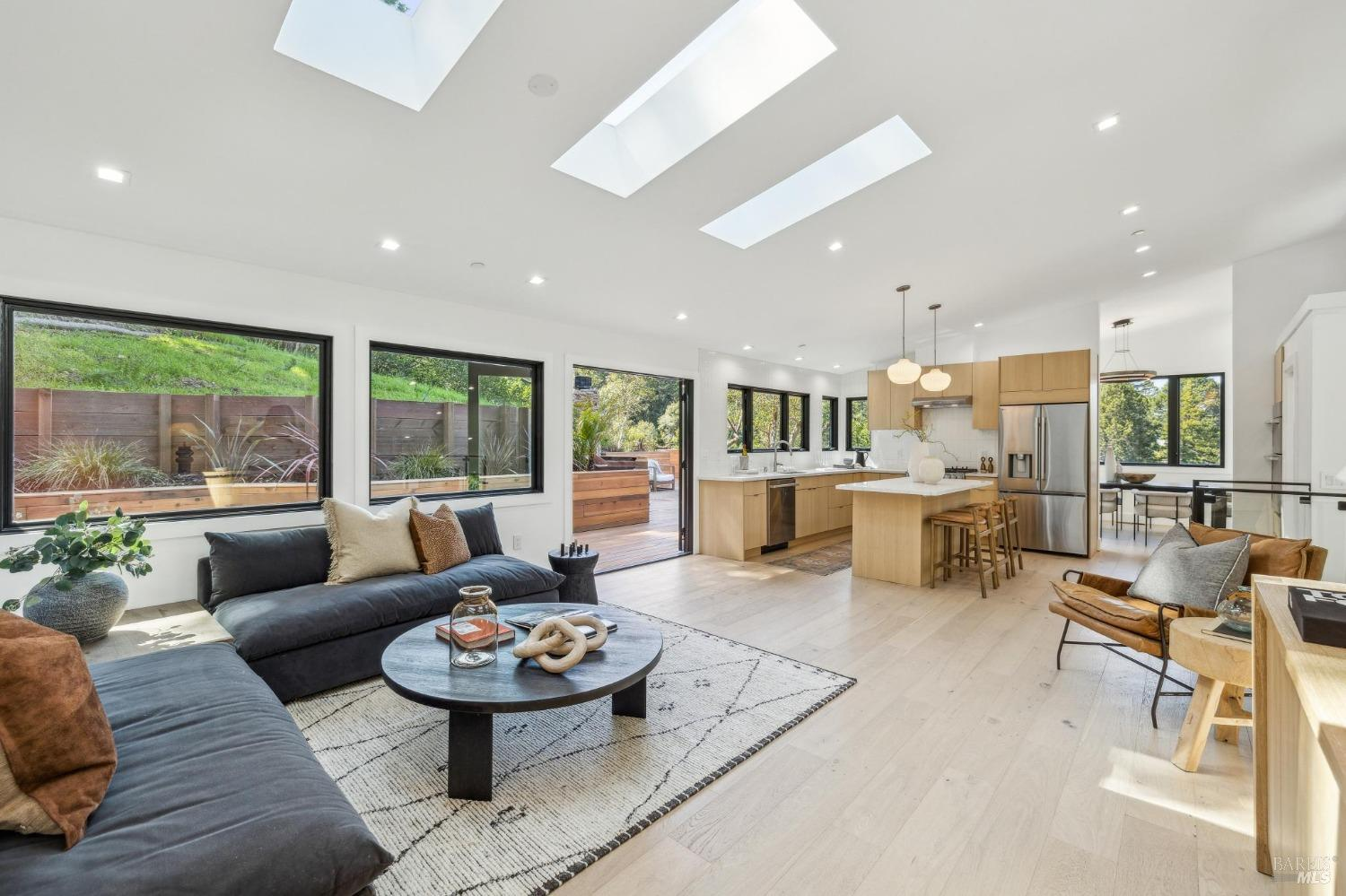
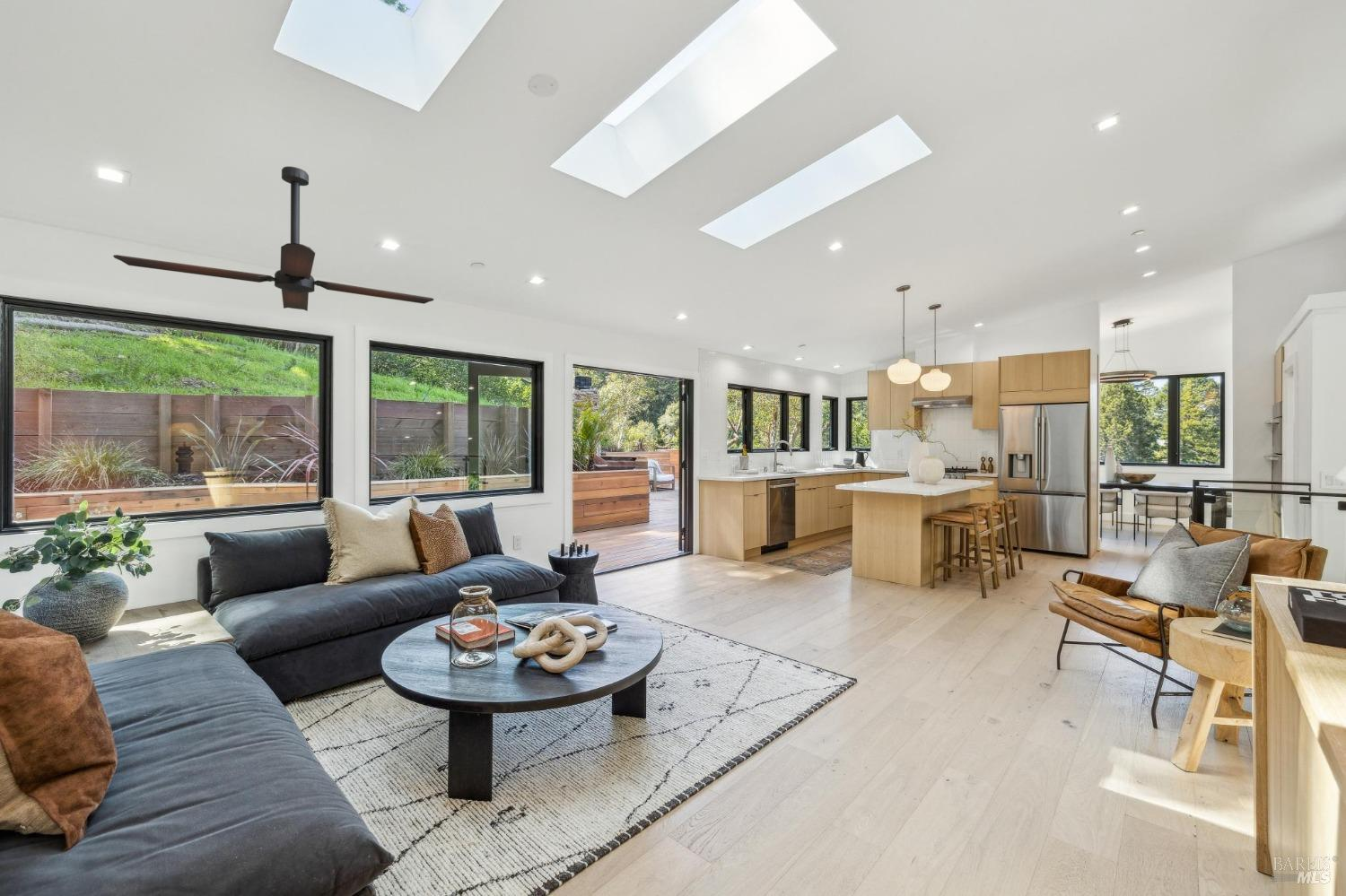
+ ceiling fan [112,166,435,312]
